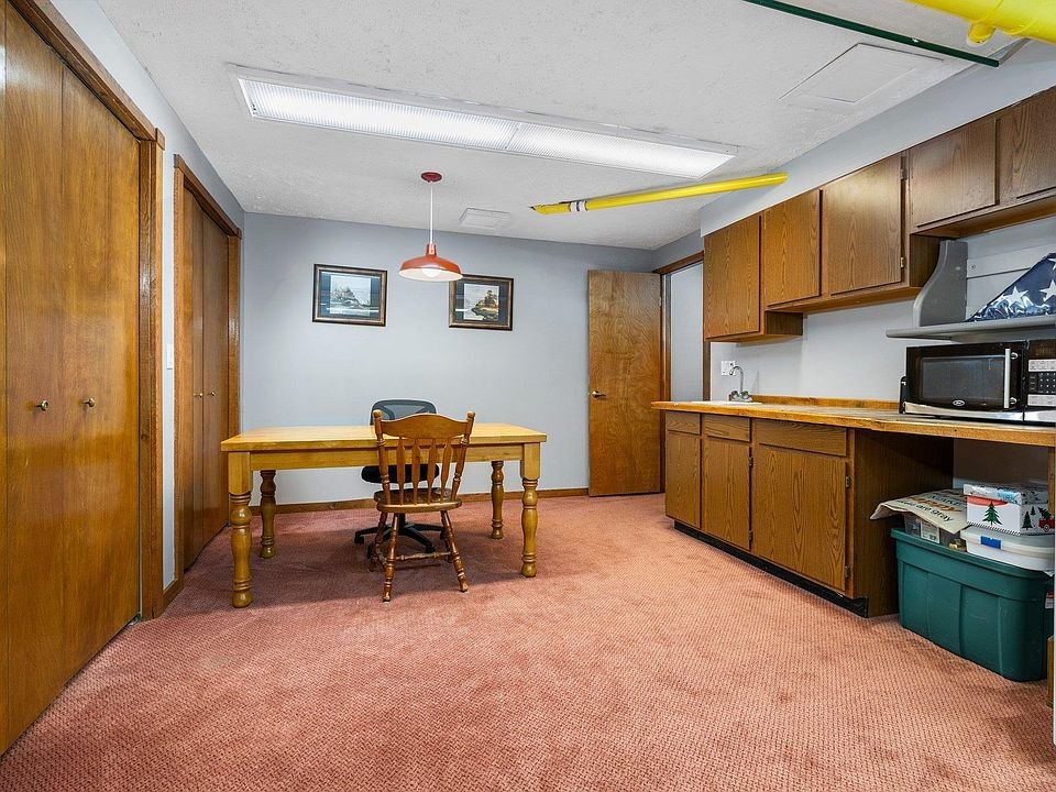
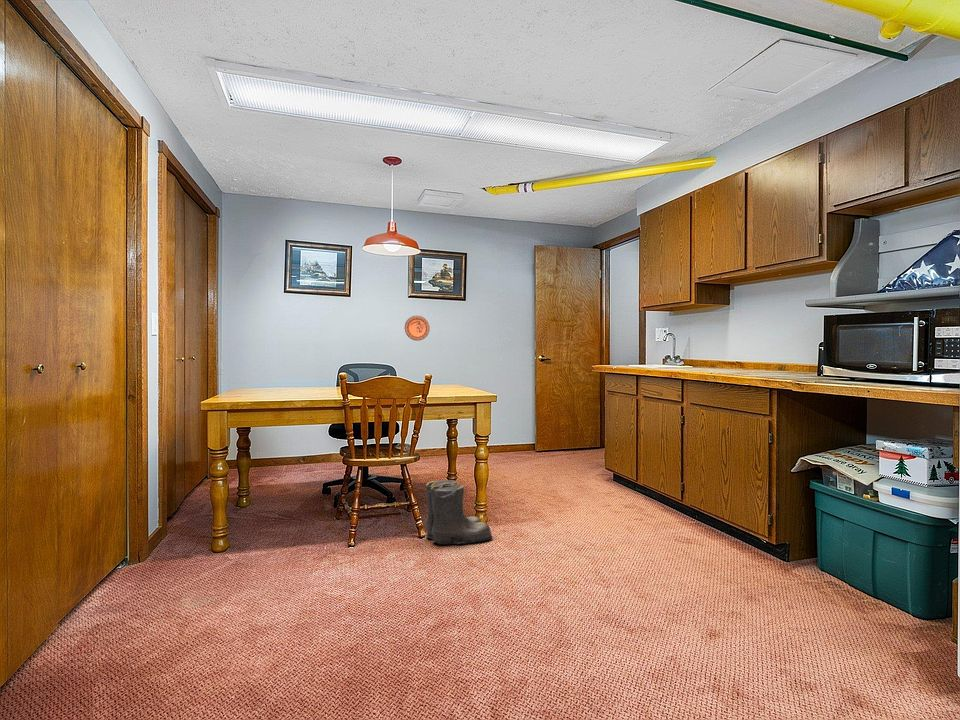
+ decorative plate [404,315,431,342]
+ boots [425,479,494,546]
